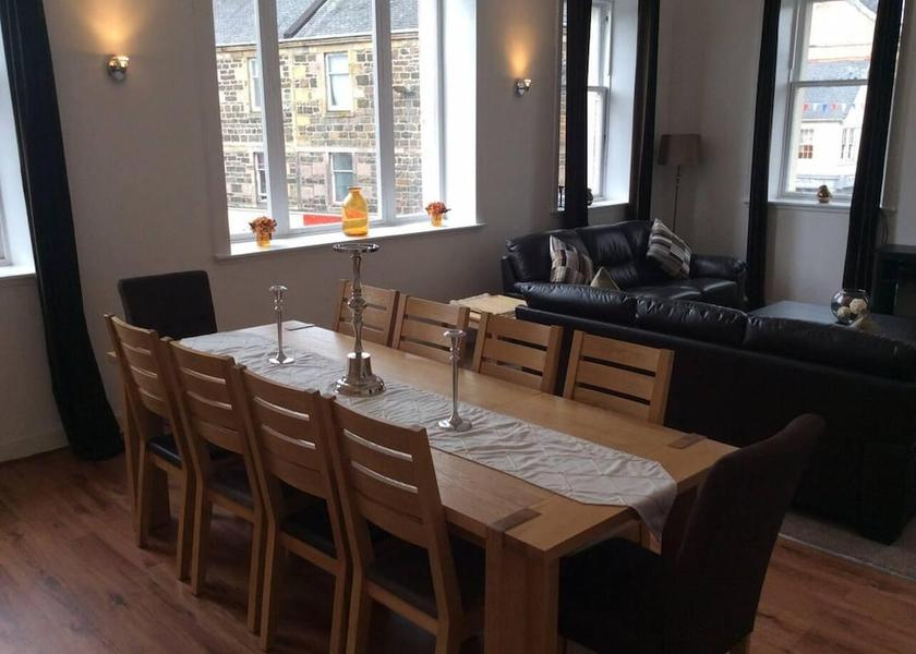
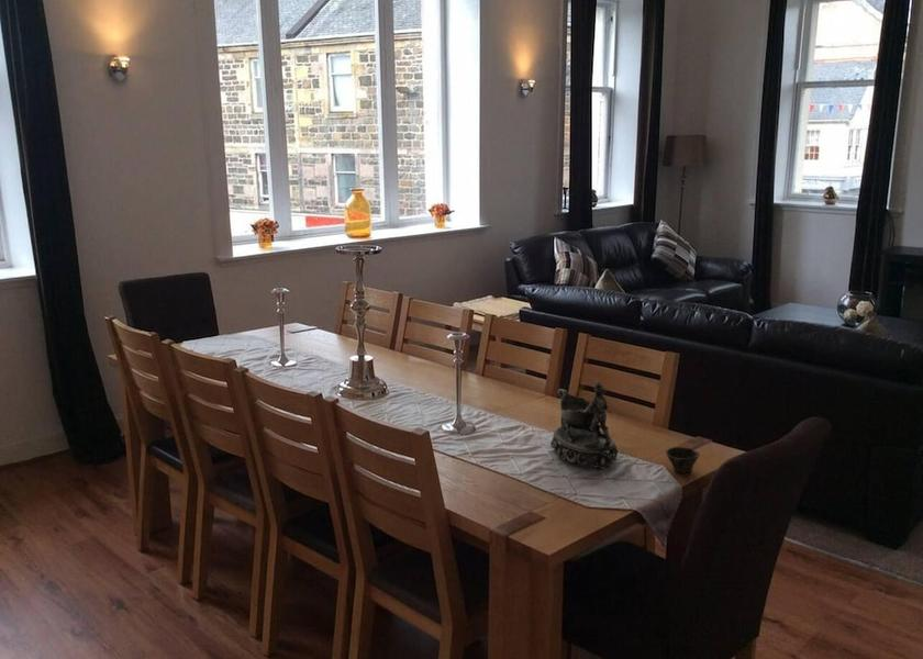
+ cup [665,446,701,474]
+ decorative bowl [549,380,619,470]
